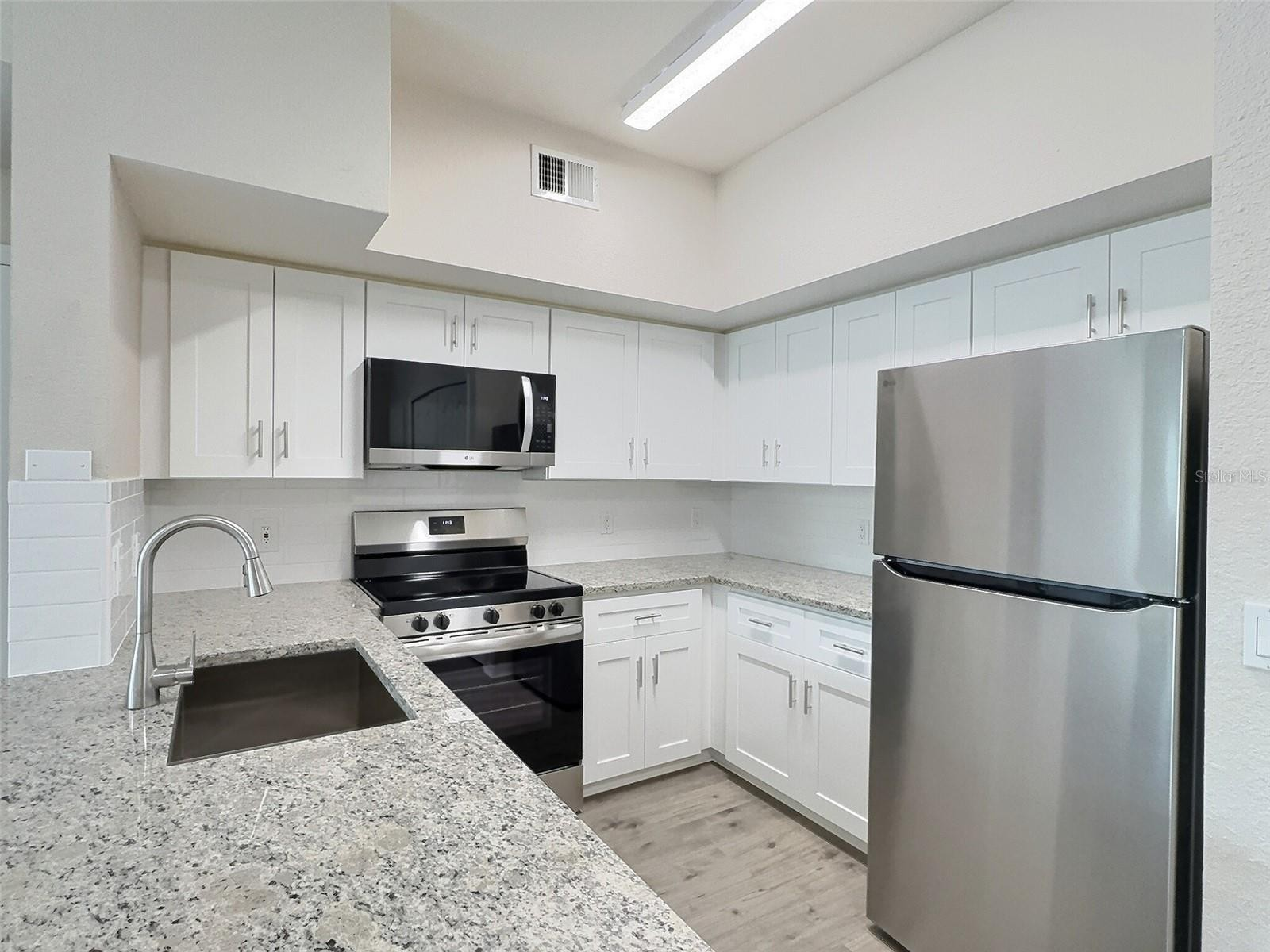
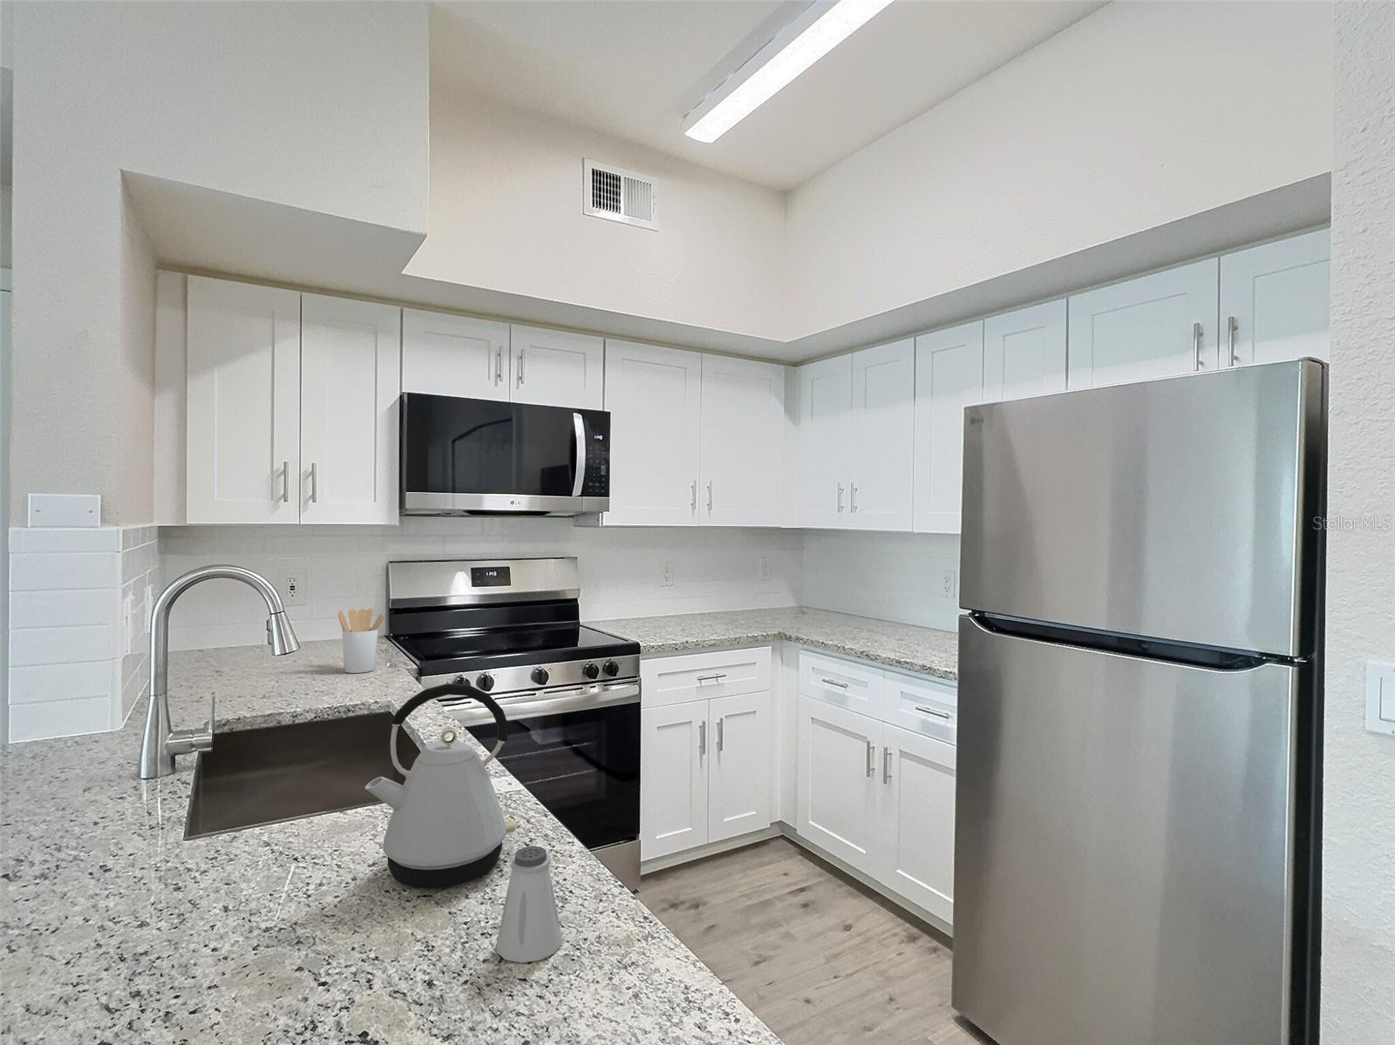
+ kettle [365,683,517,889]
+ utensil holder [337,608,386,674]
+ saltshaker [495,845,563,964]
